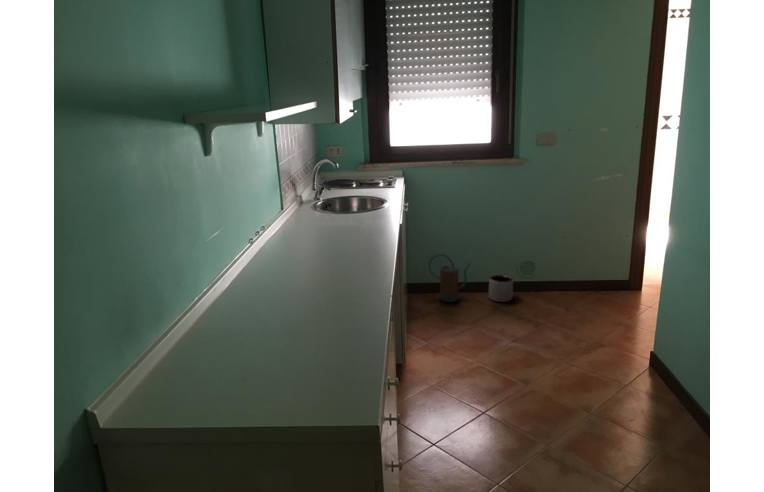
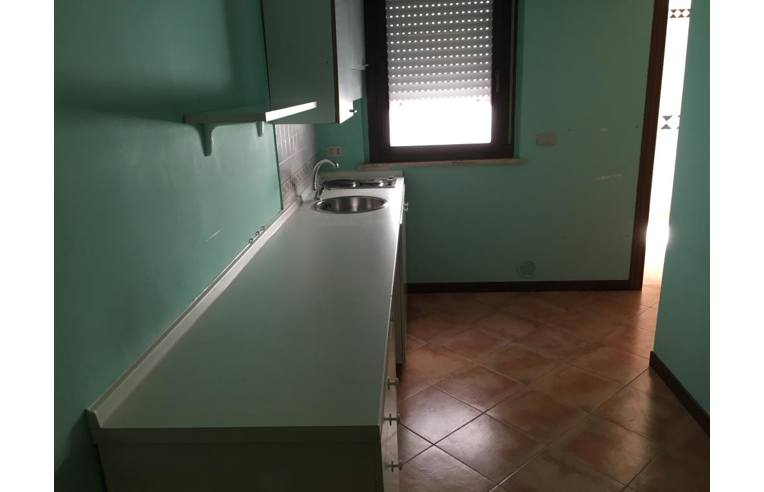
- watering can [427,253,472,303]
- planter [488,274,514,303]
